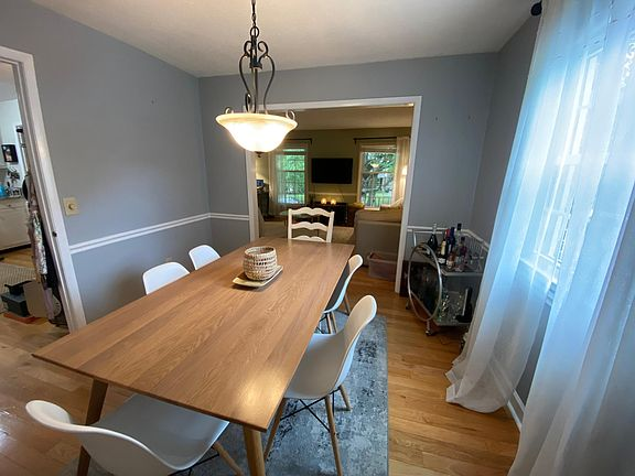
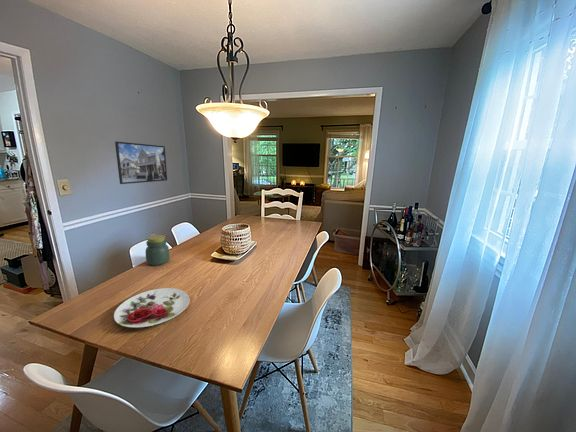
+ plate [113,287,190,329]
+ jar [145,234,170,266]
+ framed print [114,140,168,185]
